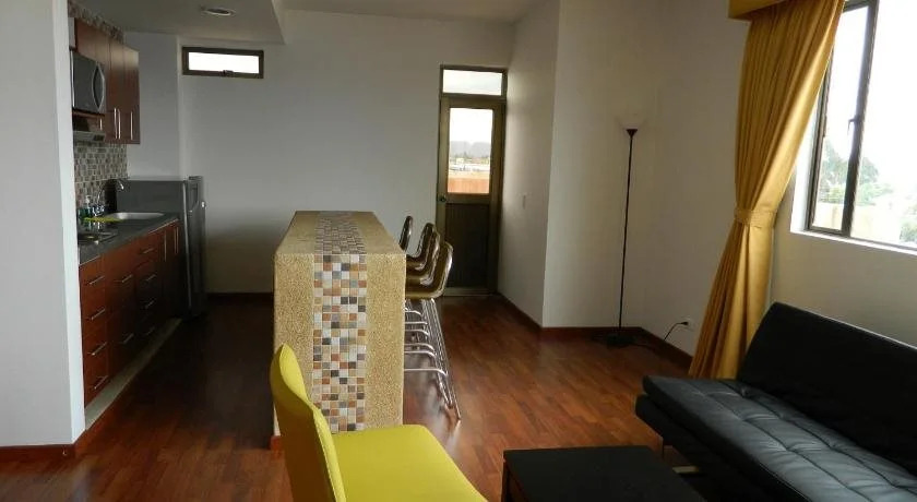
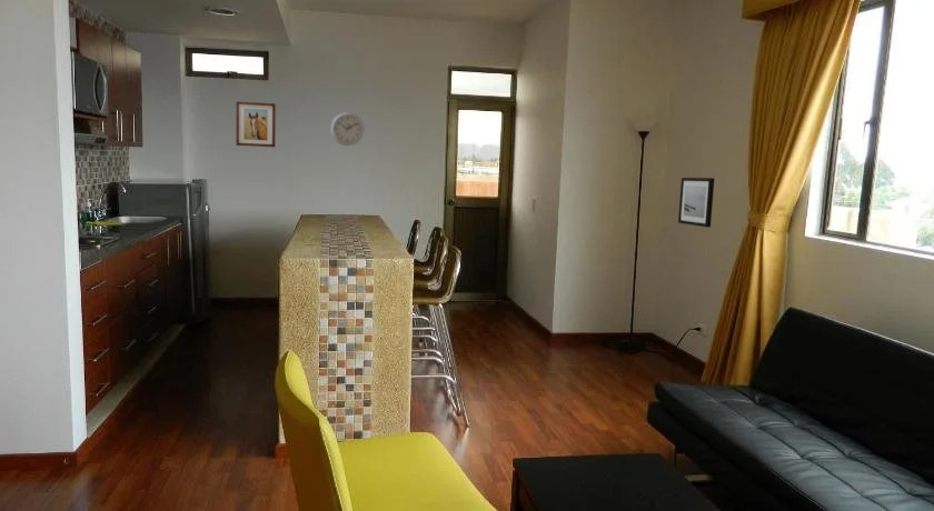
+ wall art [677,177,715,229]
+ wall clock [329,111,365,147]
+ wall art [235,100,277,148]
